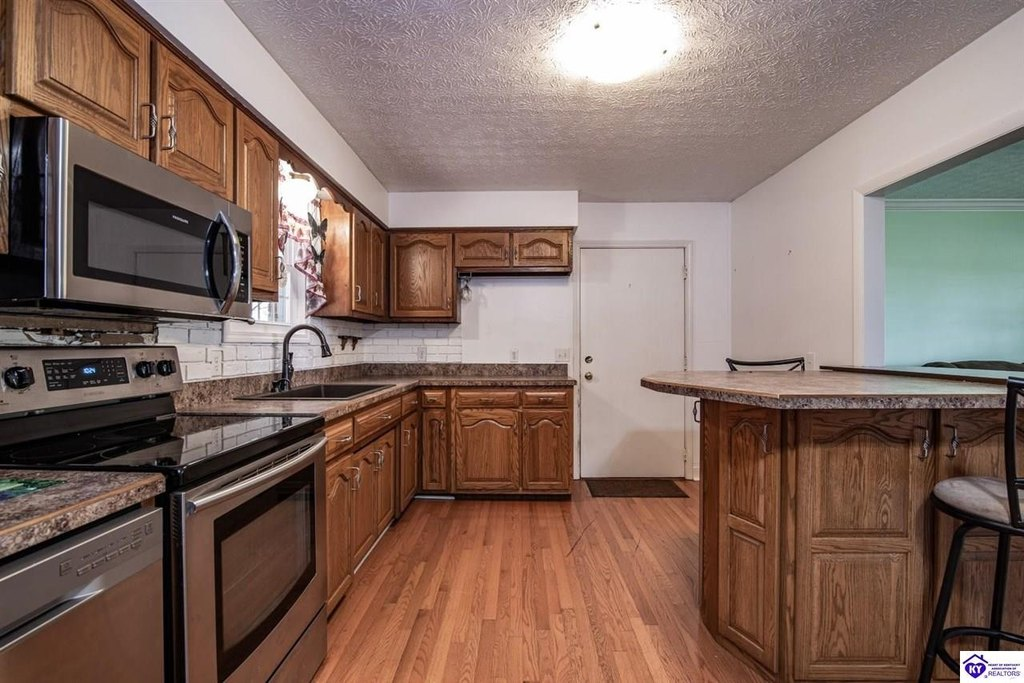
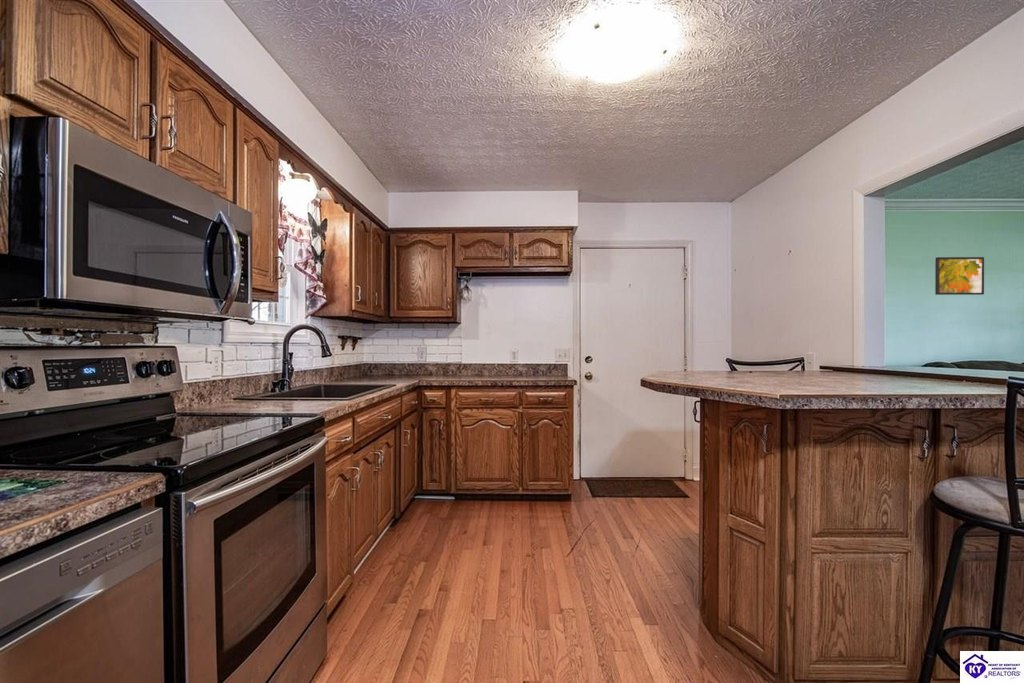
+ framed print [934,256,985,296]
